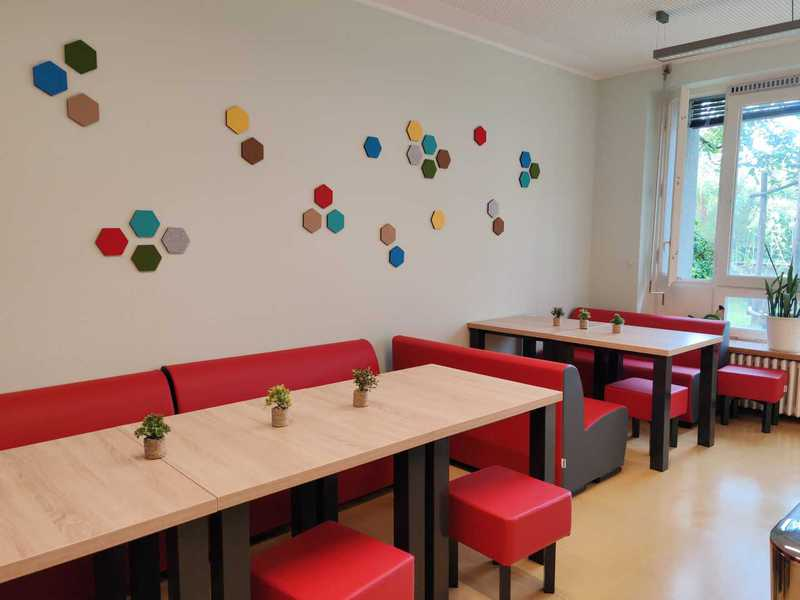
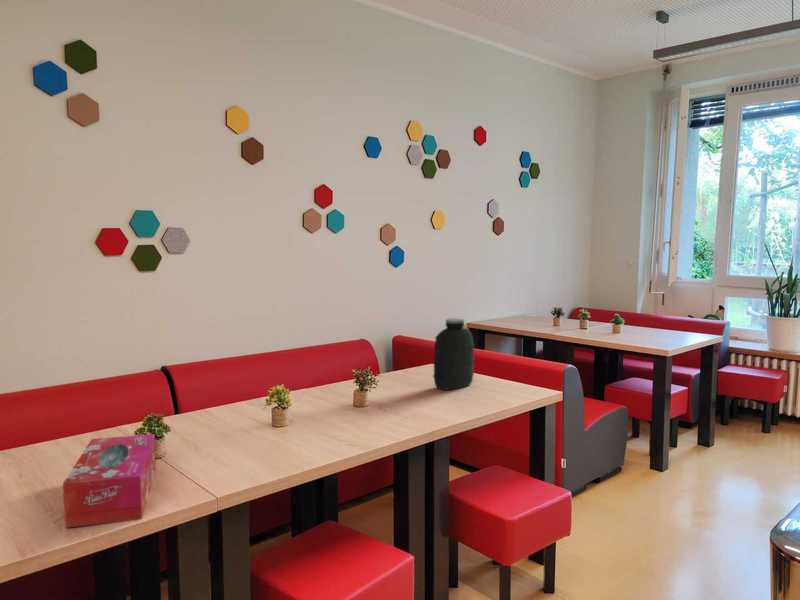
+ water jug [432,318,475,391]
+ tissue box [62,433,157,529]
